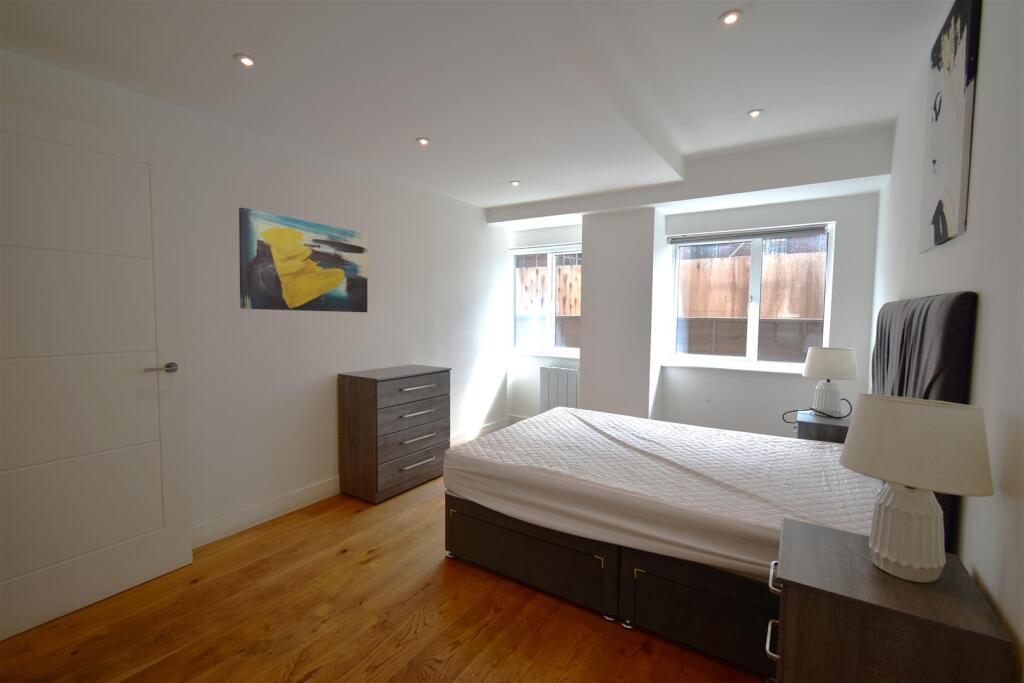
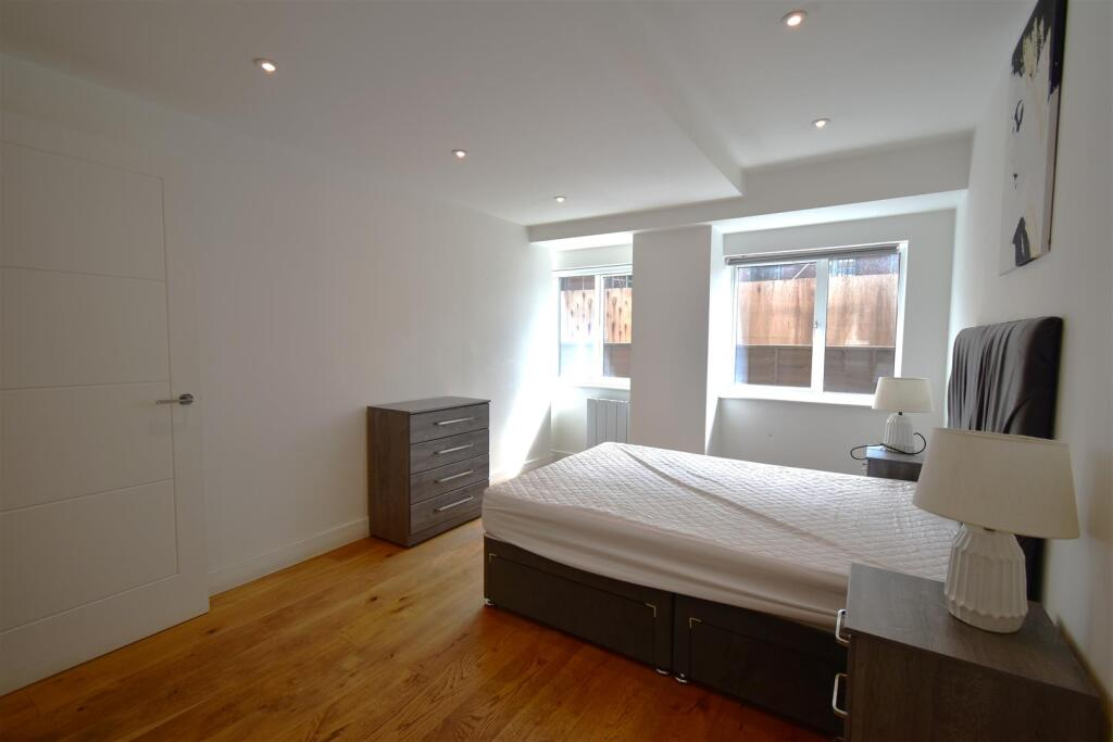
- wall art [238,207,369,313]
